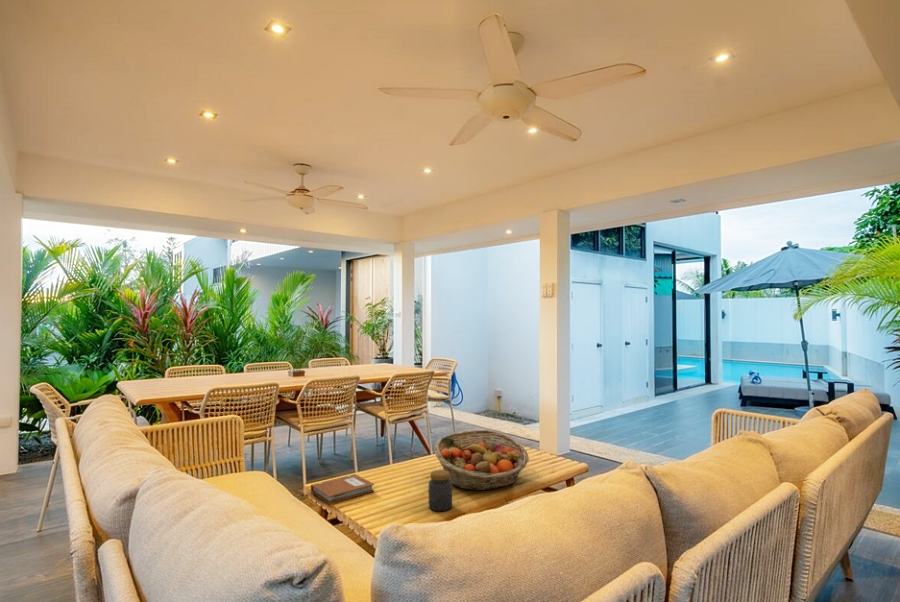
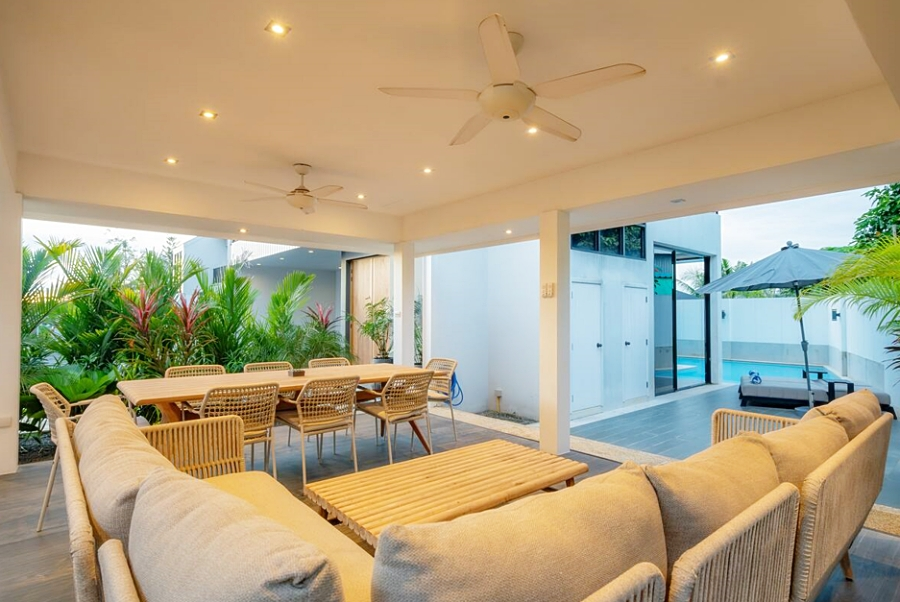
- notebook [310,473,375,505]
- fruit basket [433,429,530,491]
- jar [428,469,453,512]
